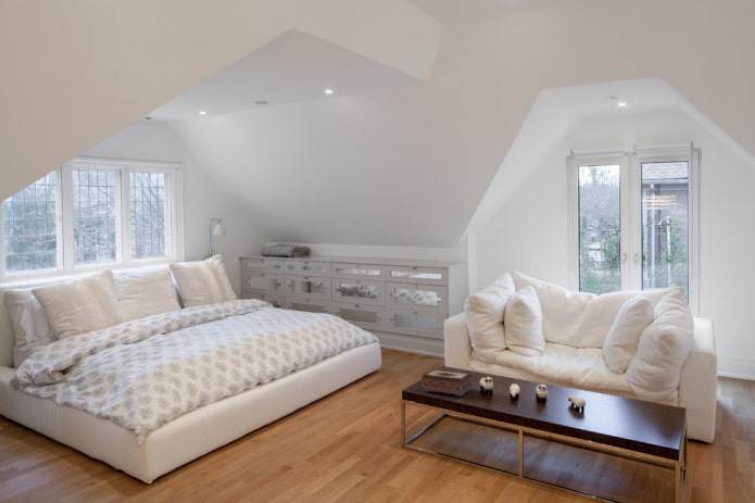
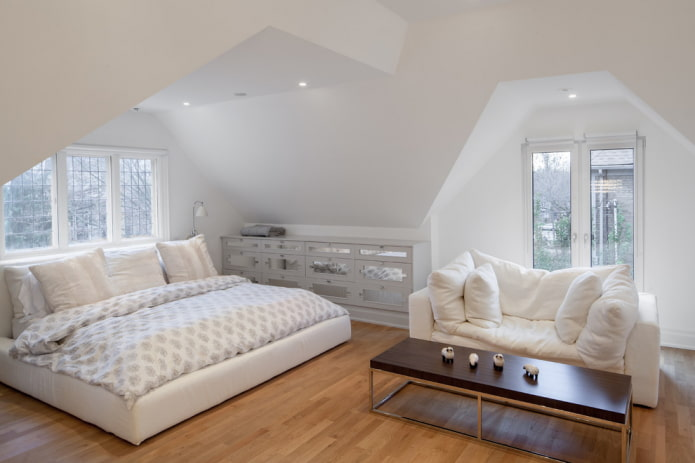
- tissue box [420,367,473,398]
